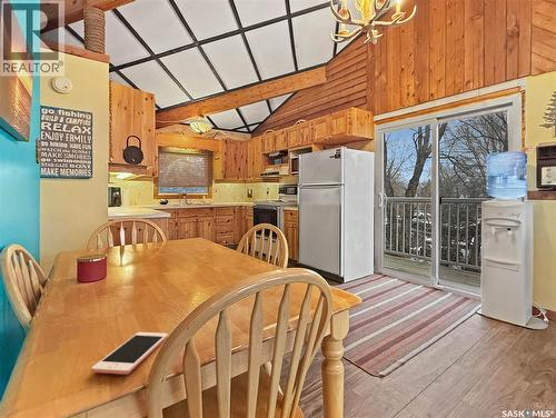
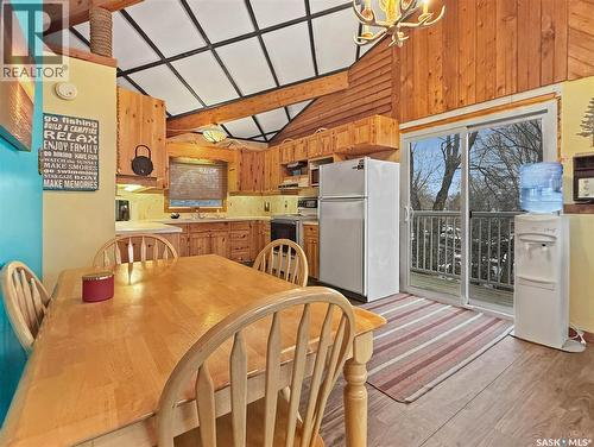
- cell phone [90,331,169,376]
